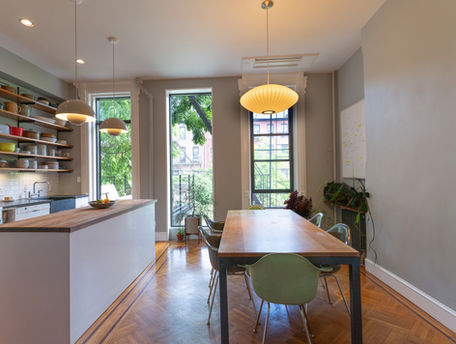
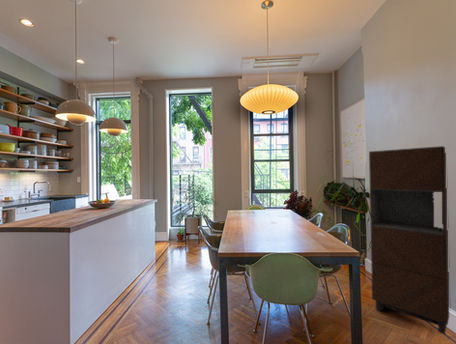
+ storage cabinet [368,145,450,335]
